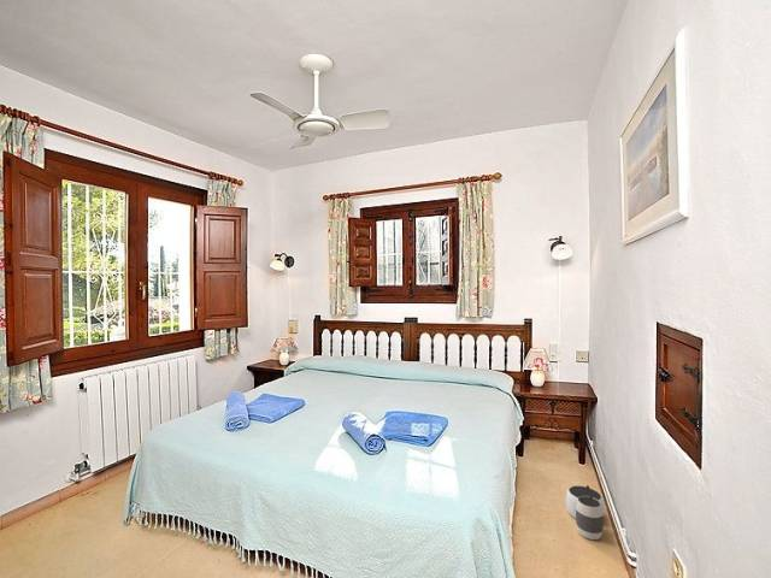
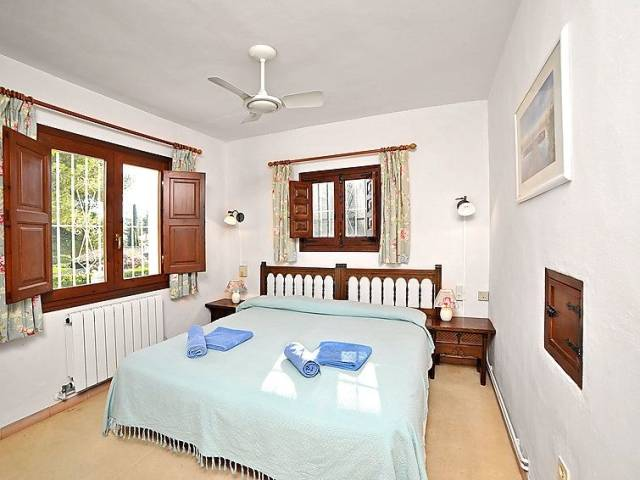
- waste basket [565,484,606,541]
